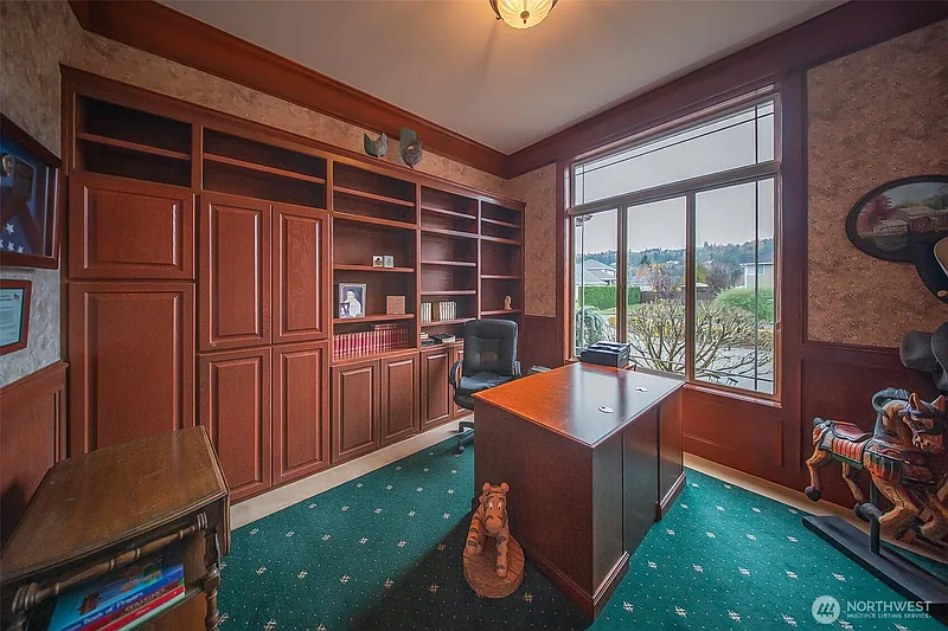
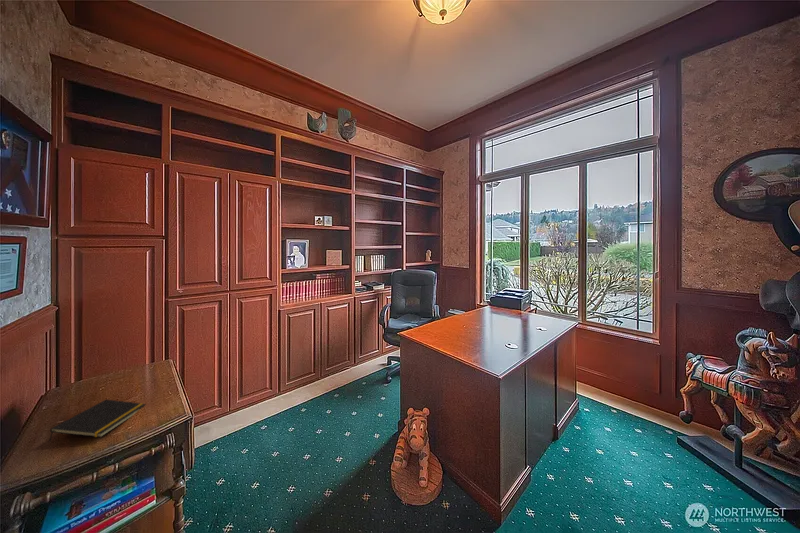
+ notepad [48,398,147,443]
